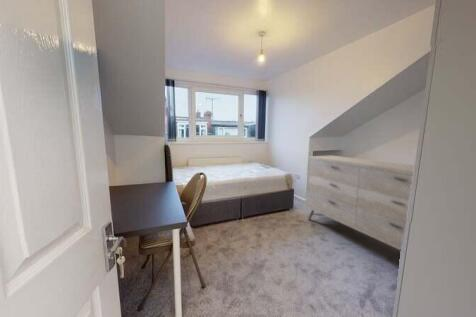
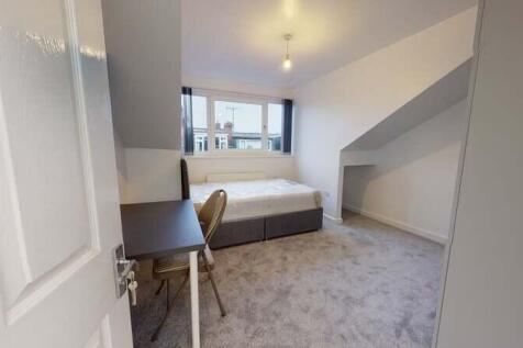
- dresser [305,154,415,251]
